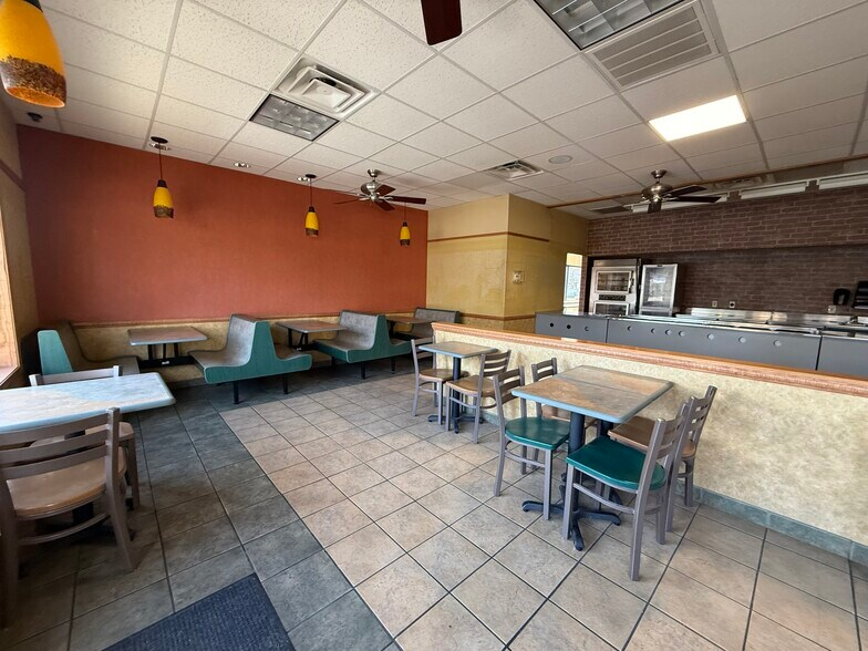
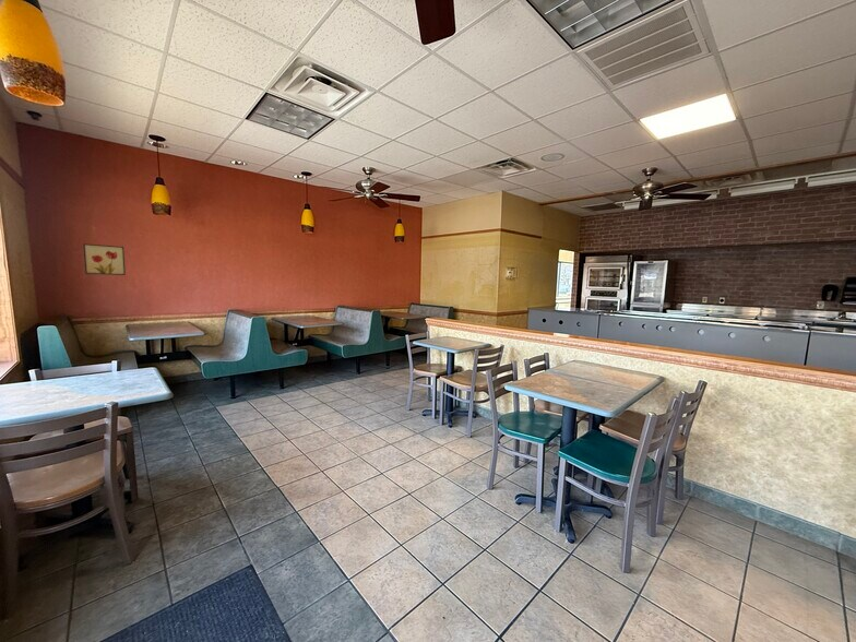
+ wall art [82,242,127,276]
